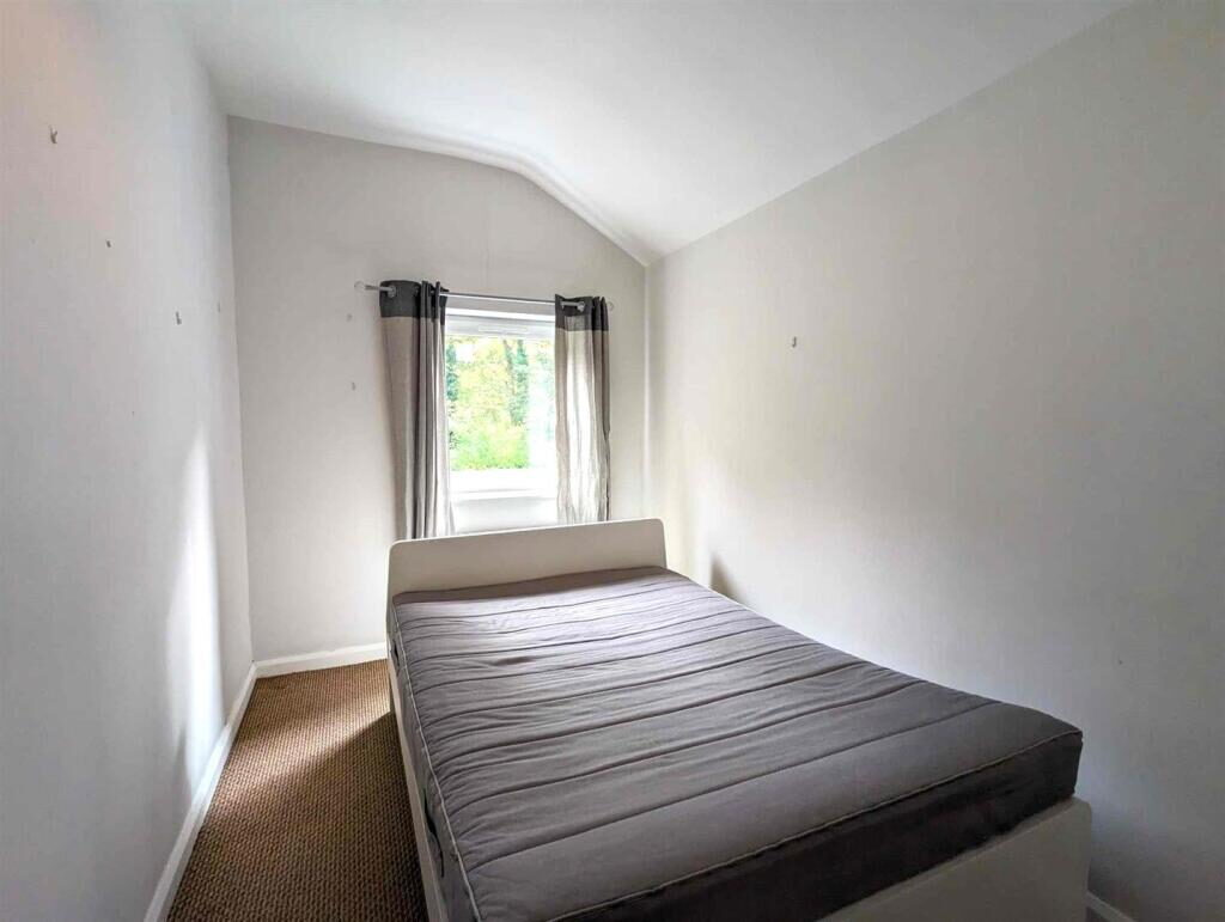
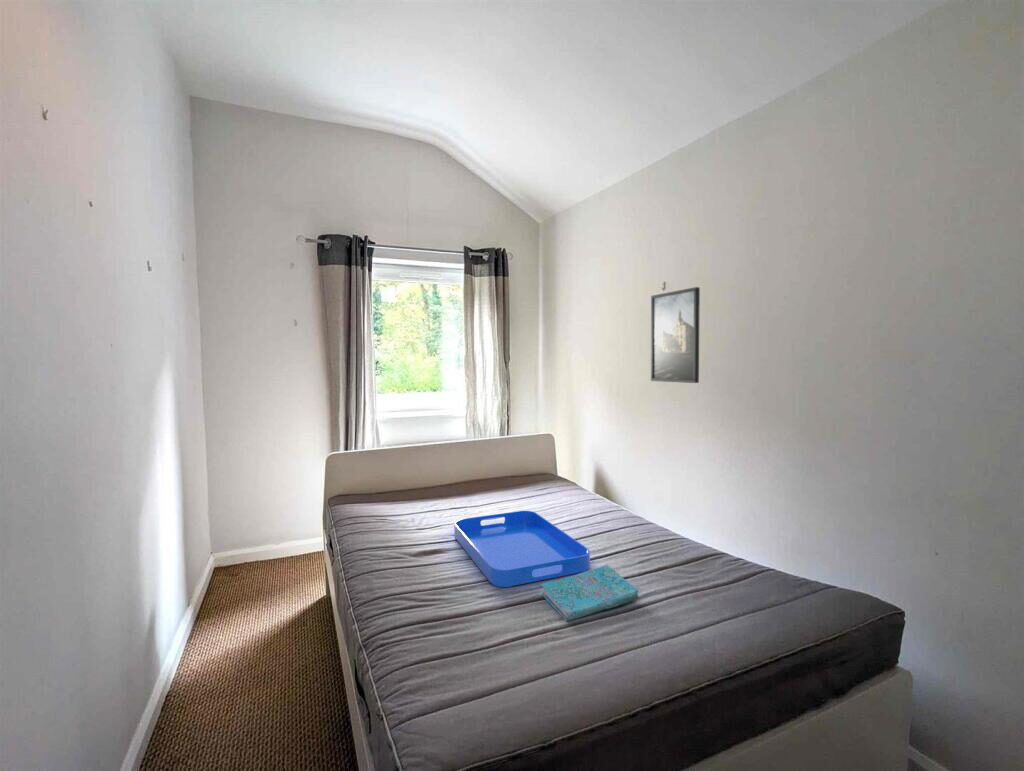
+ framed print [650,286,701,384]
+ cover [541,564,640,622]
+ serving tray [453,510,591,588]
